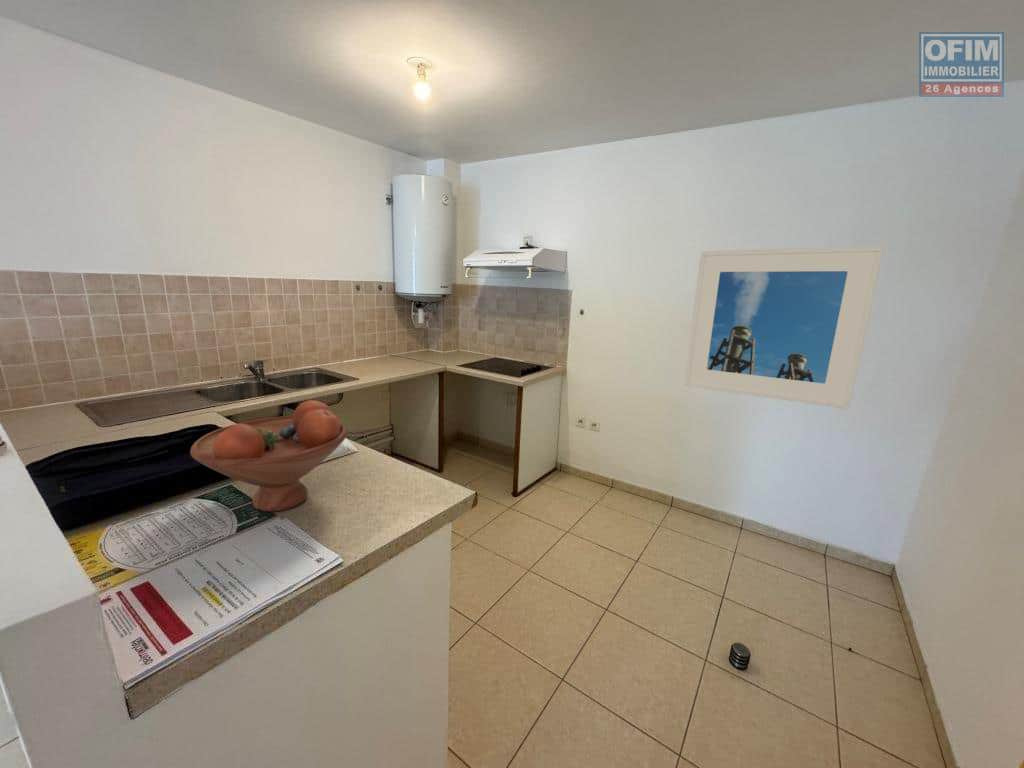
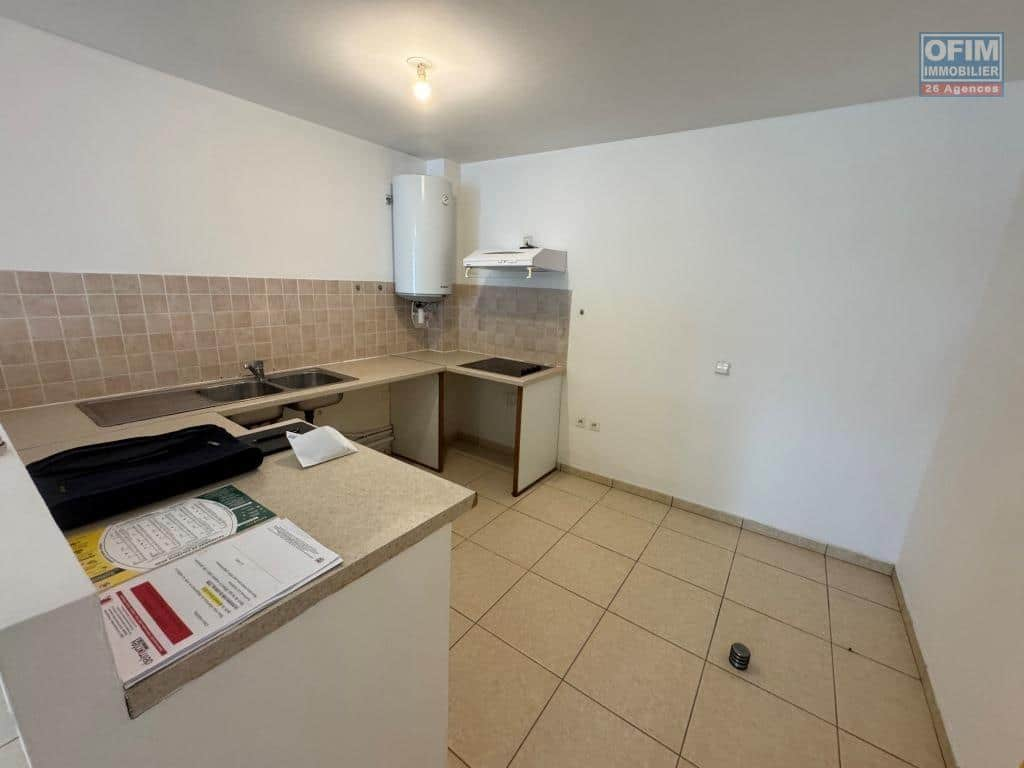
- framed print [683,245,885,410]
- fruit bowl [189,399,349,512]
